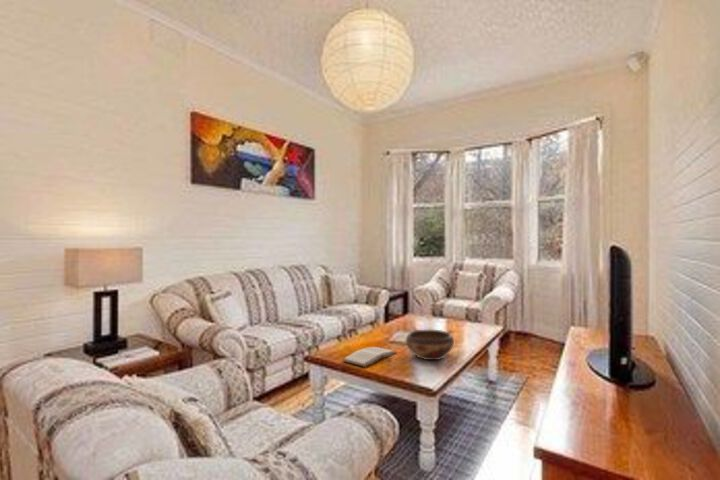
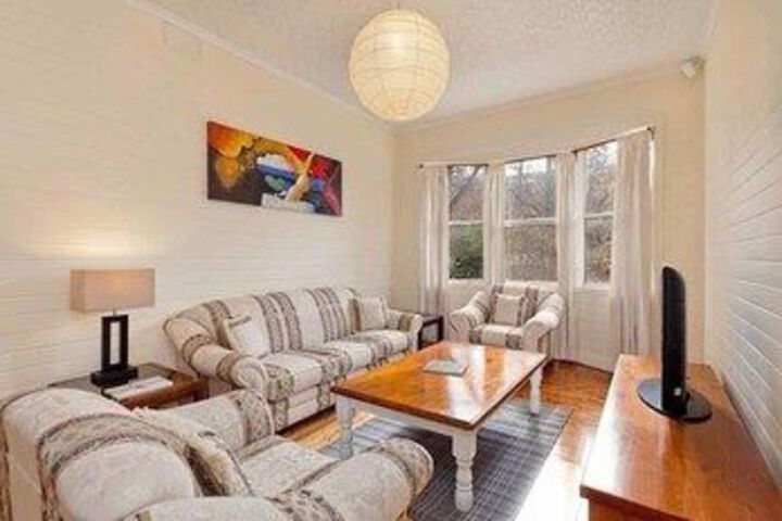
- book [342,346,398,368]
- decorative bowl [405,329,455,361]
